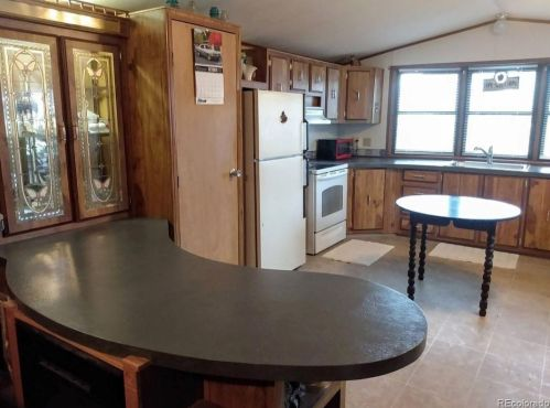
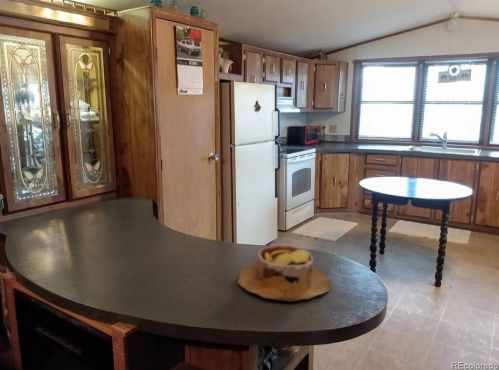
+ bowl [237,244,333,303]
